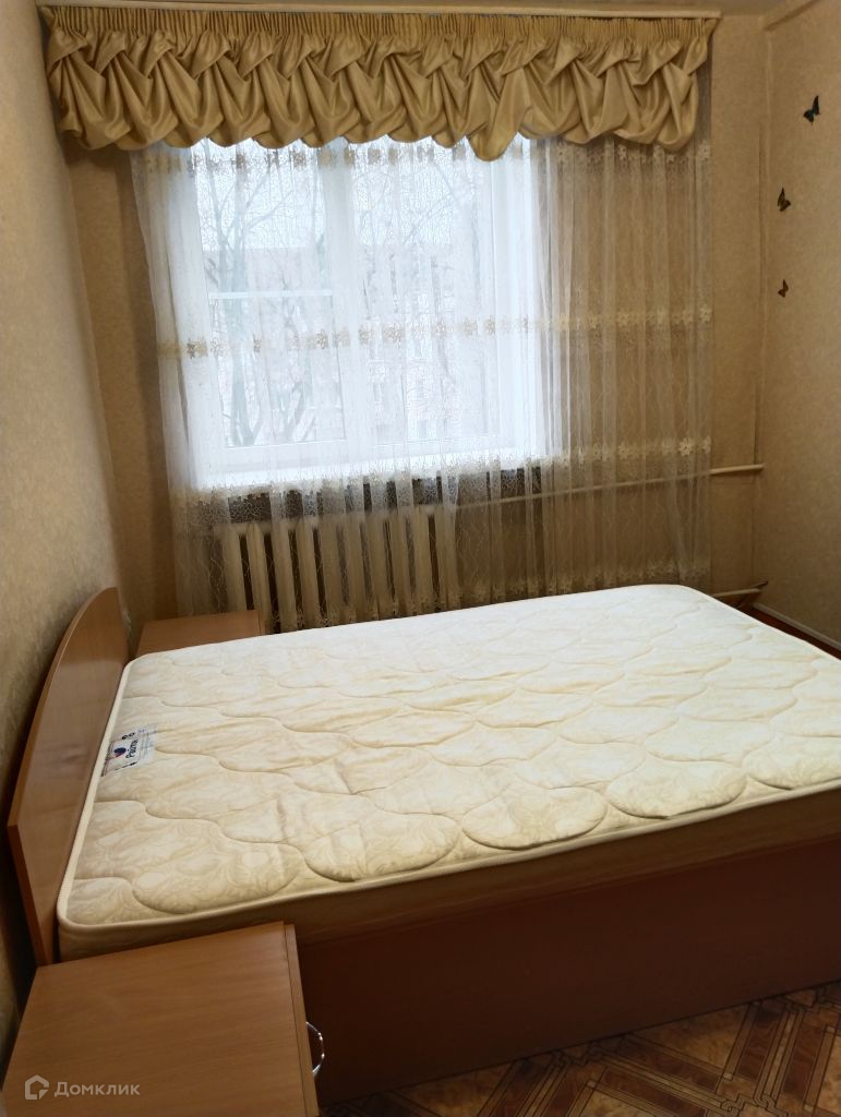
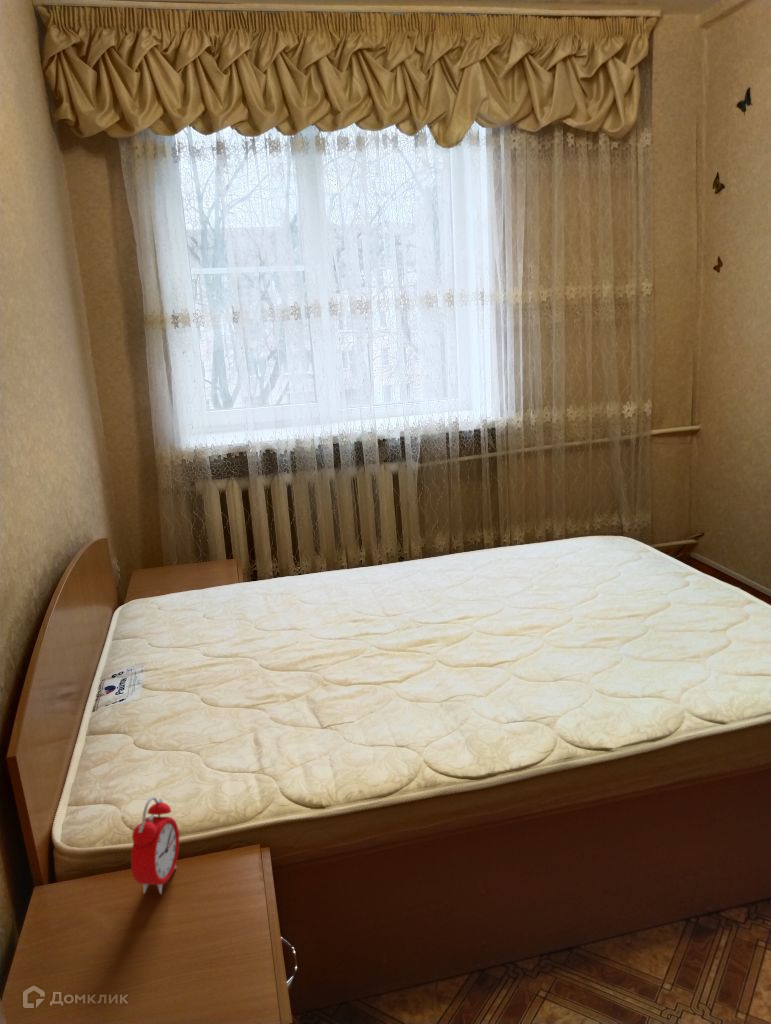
+ alarm clock [130,796,180,895]
